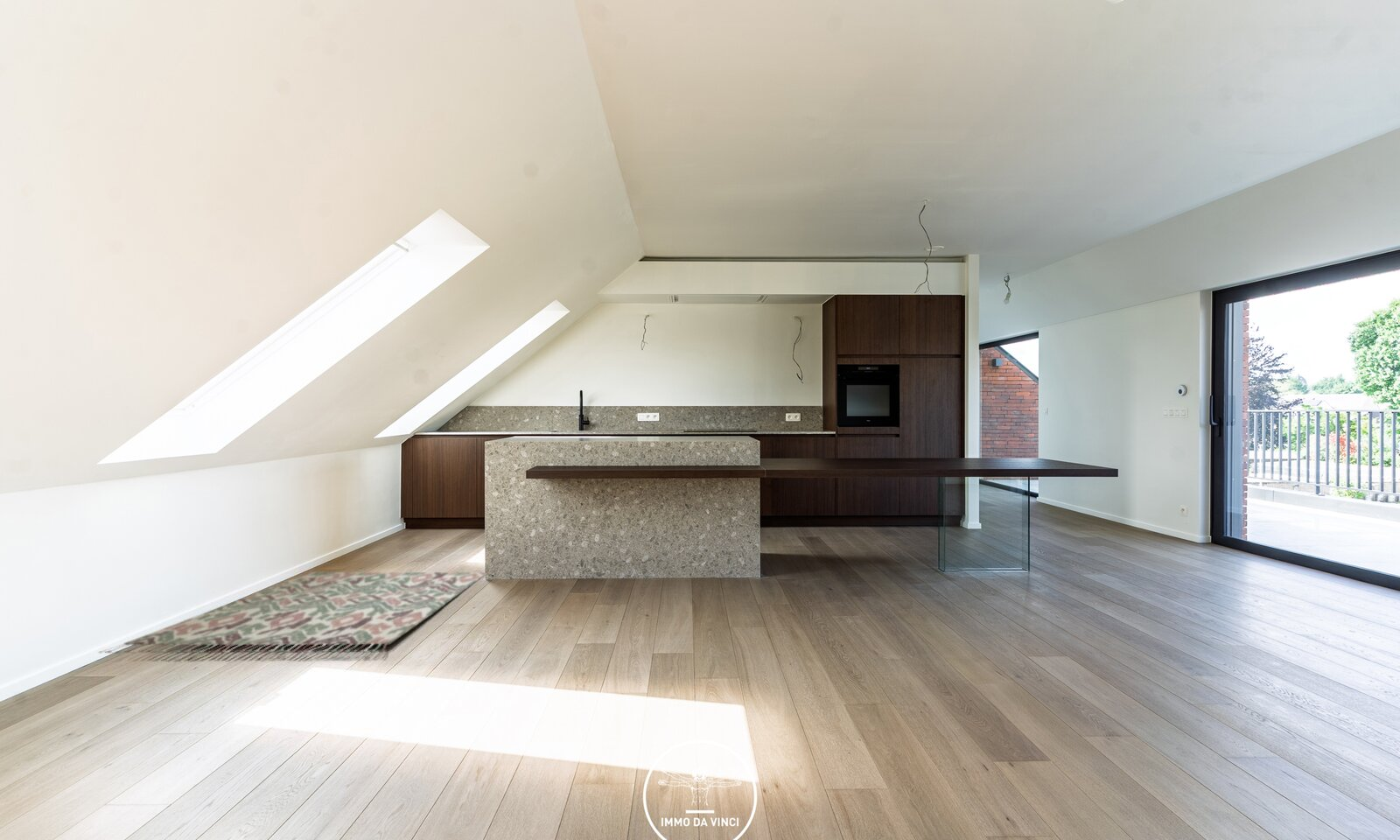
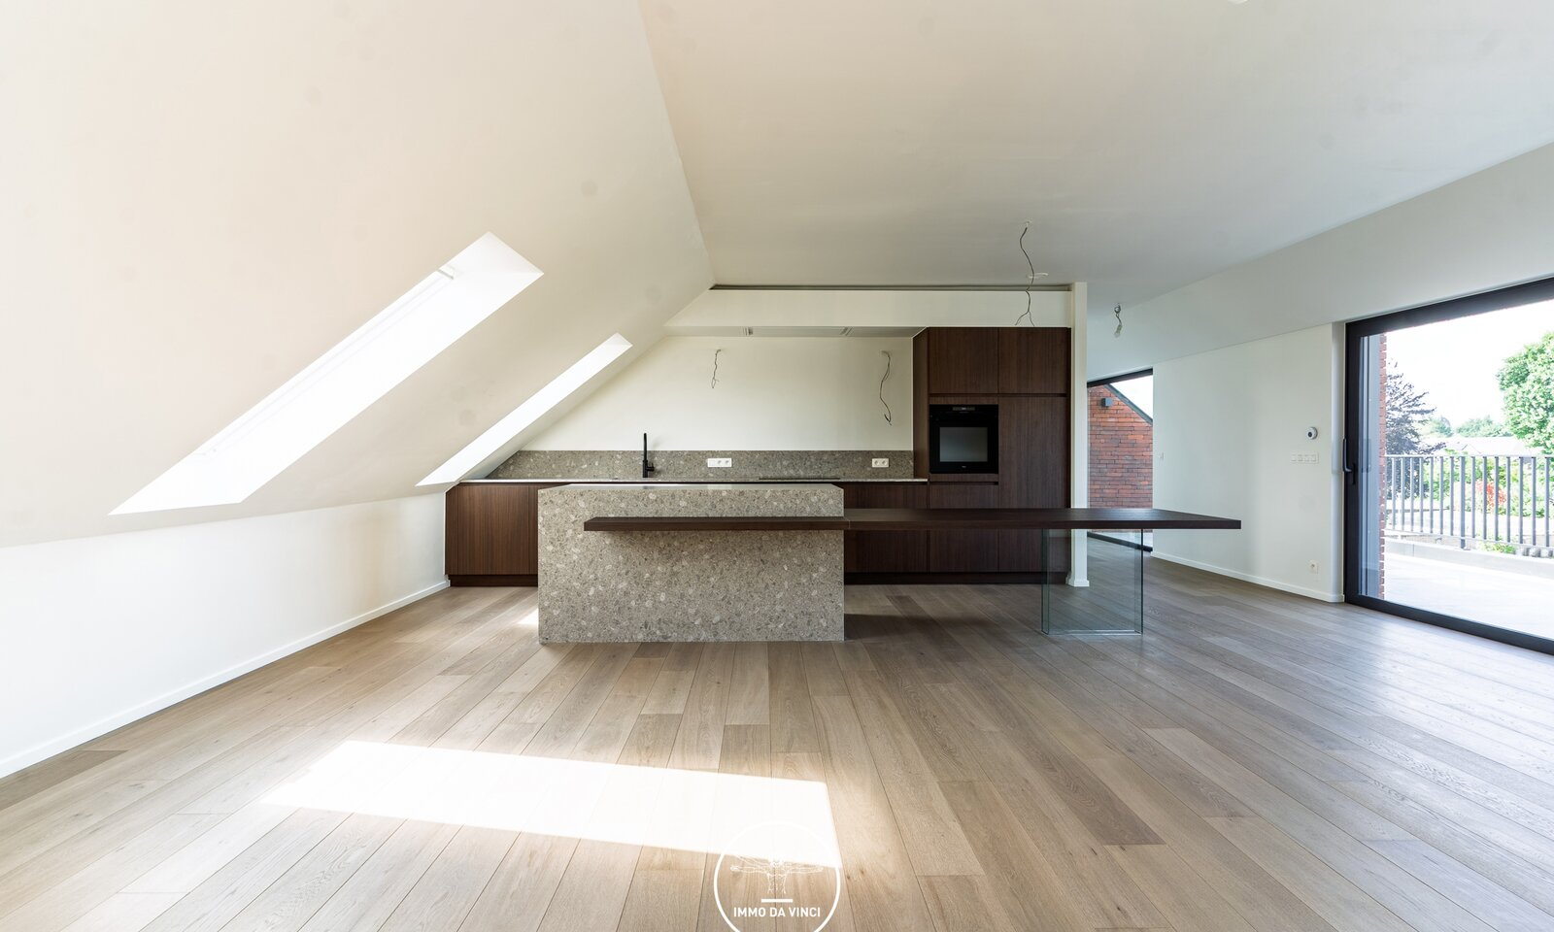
- rug [97,571,487,655]
